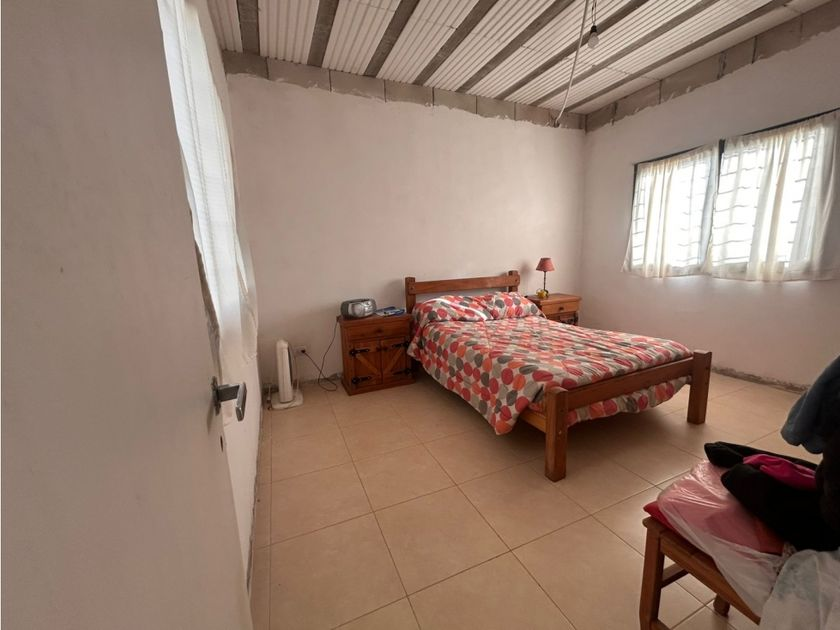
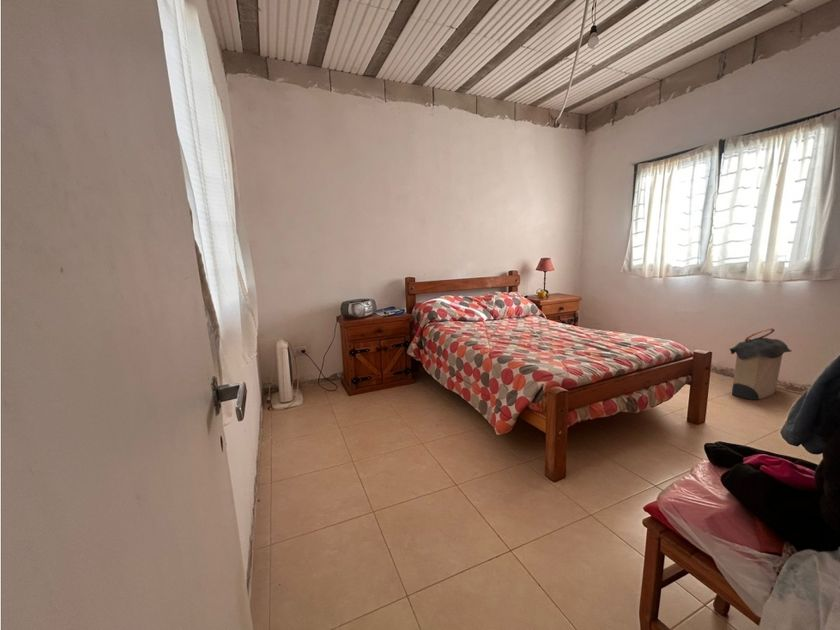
+ laundry hamper [729,327,792,401]
